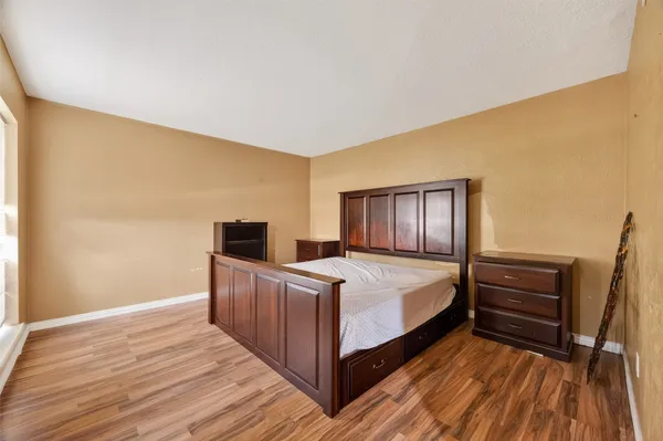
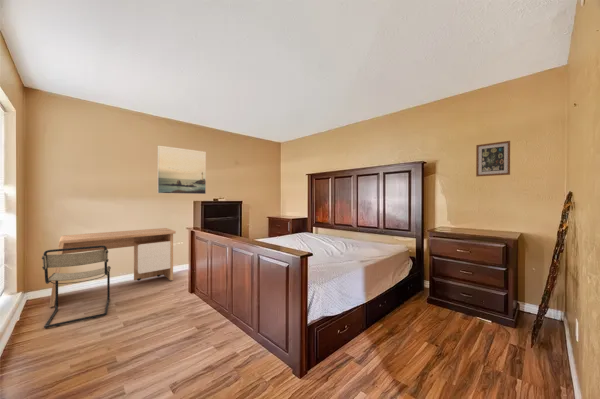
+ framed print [157,144,207,195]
+ desk [48,227,177,308]
+ chair [41,245,112,329]
+ wall art [475,140,511,178]
